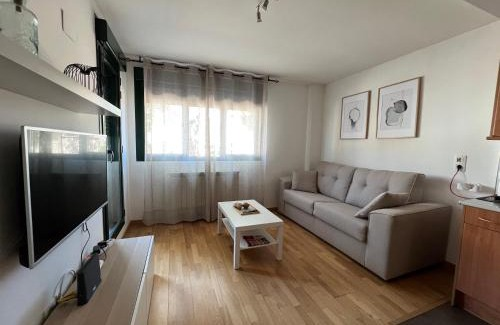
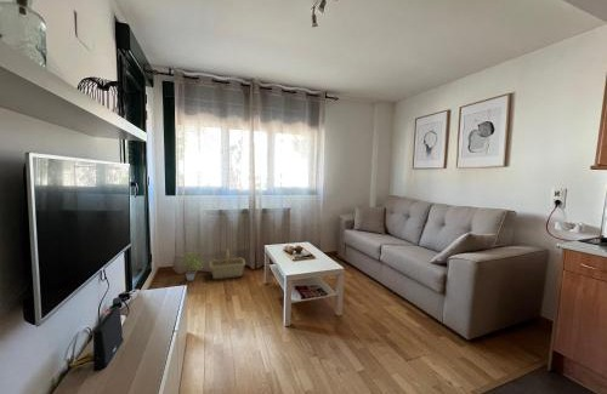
+ potted plant [178,249,205,282]
+ basket [209,247,246,280]
